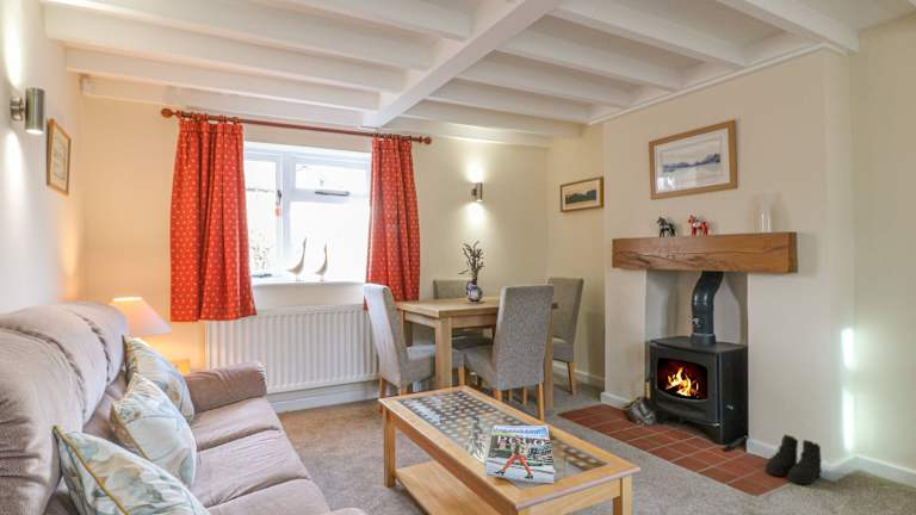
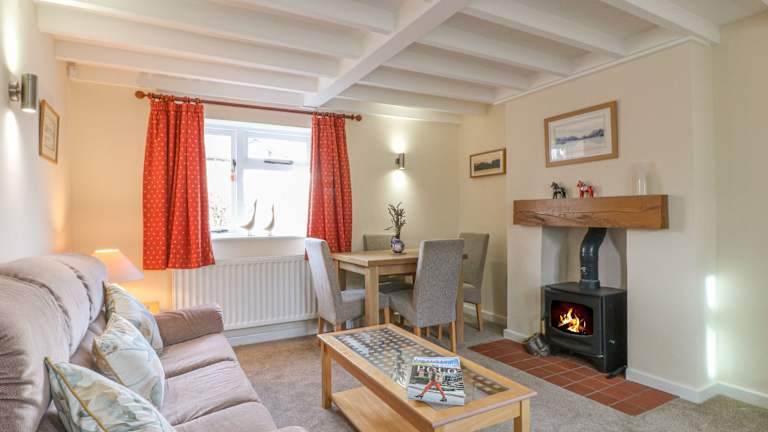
- boots [765,433,823,485]
